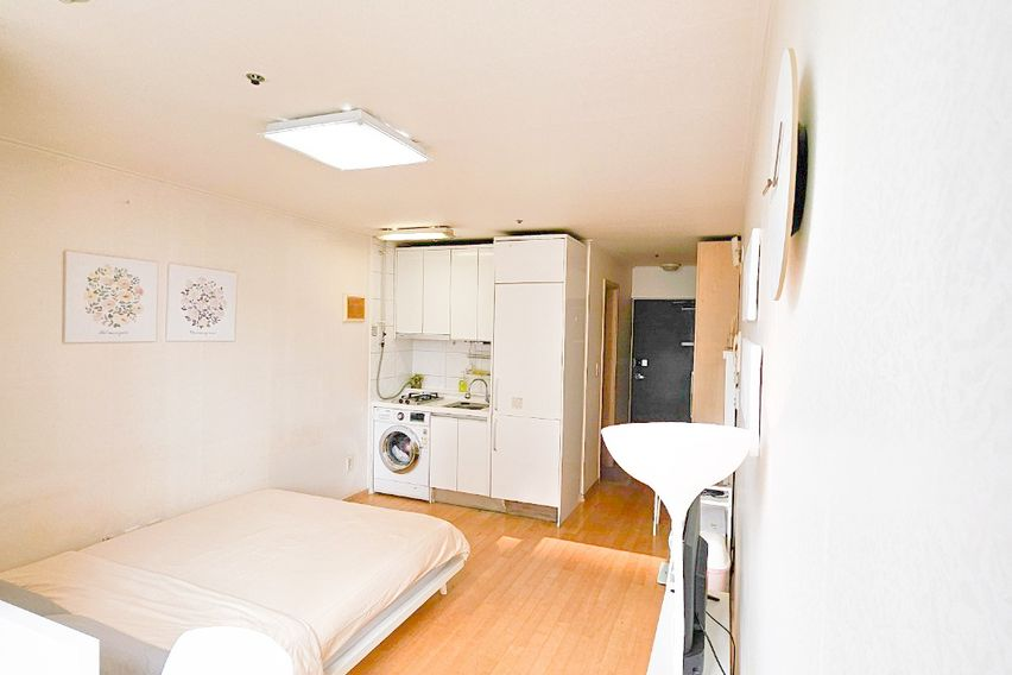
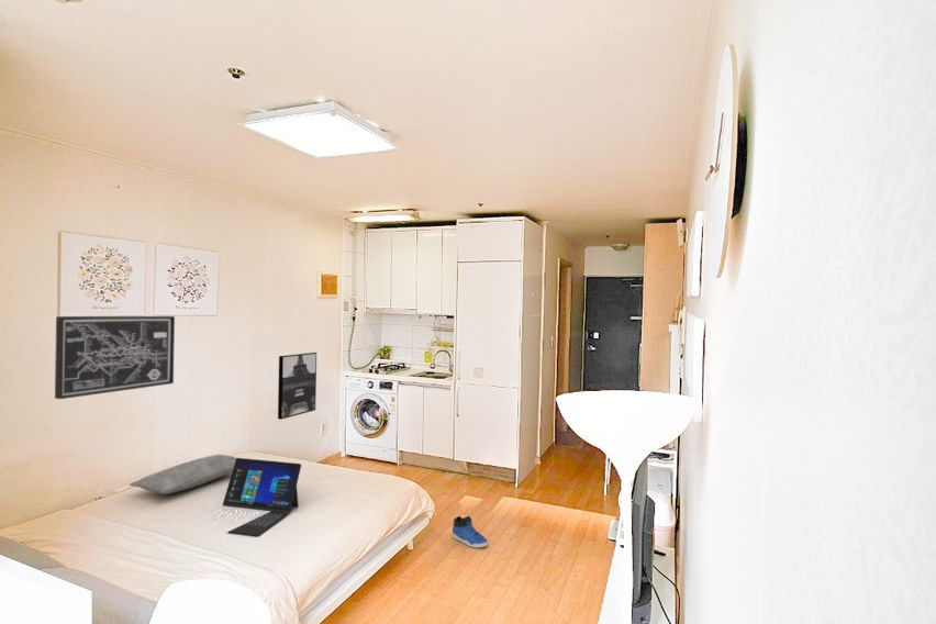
+ pillow [129,454,237,495]
+ laptop [213,457,302,537]
+ wall art [54,315,176,400]
+ wall art [277,352,317,421]
+ sneaker [452,515,489,549]
